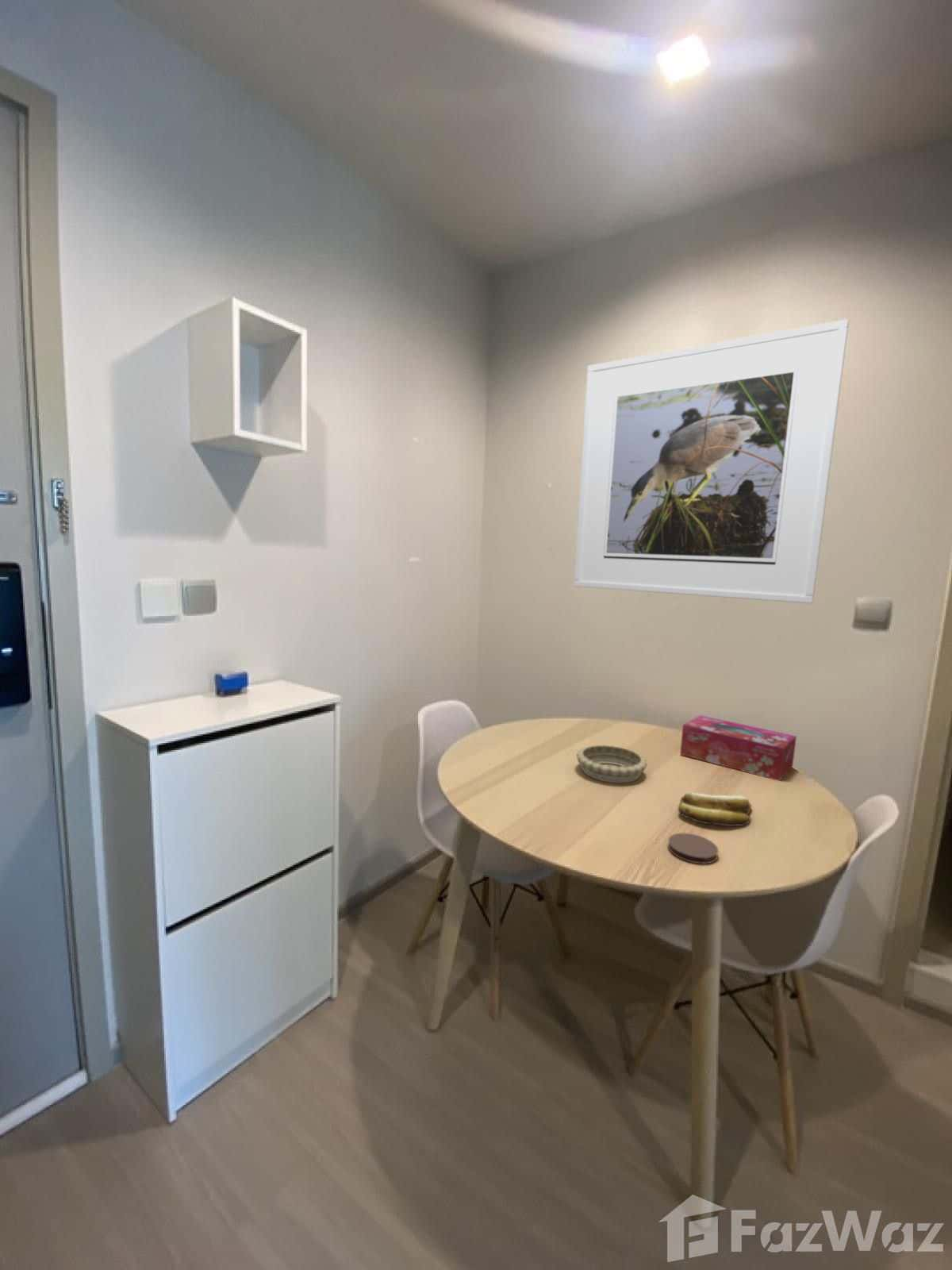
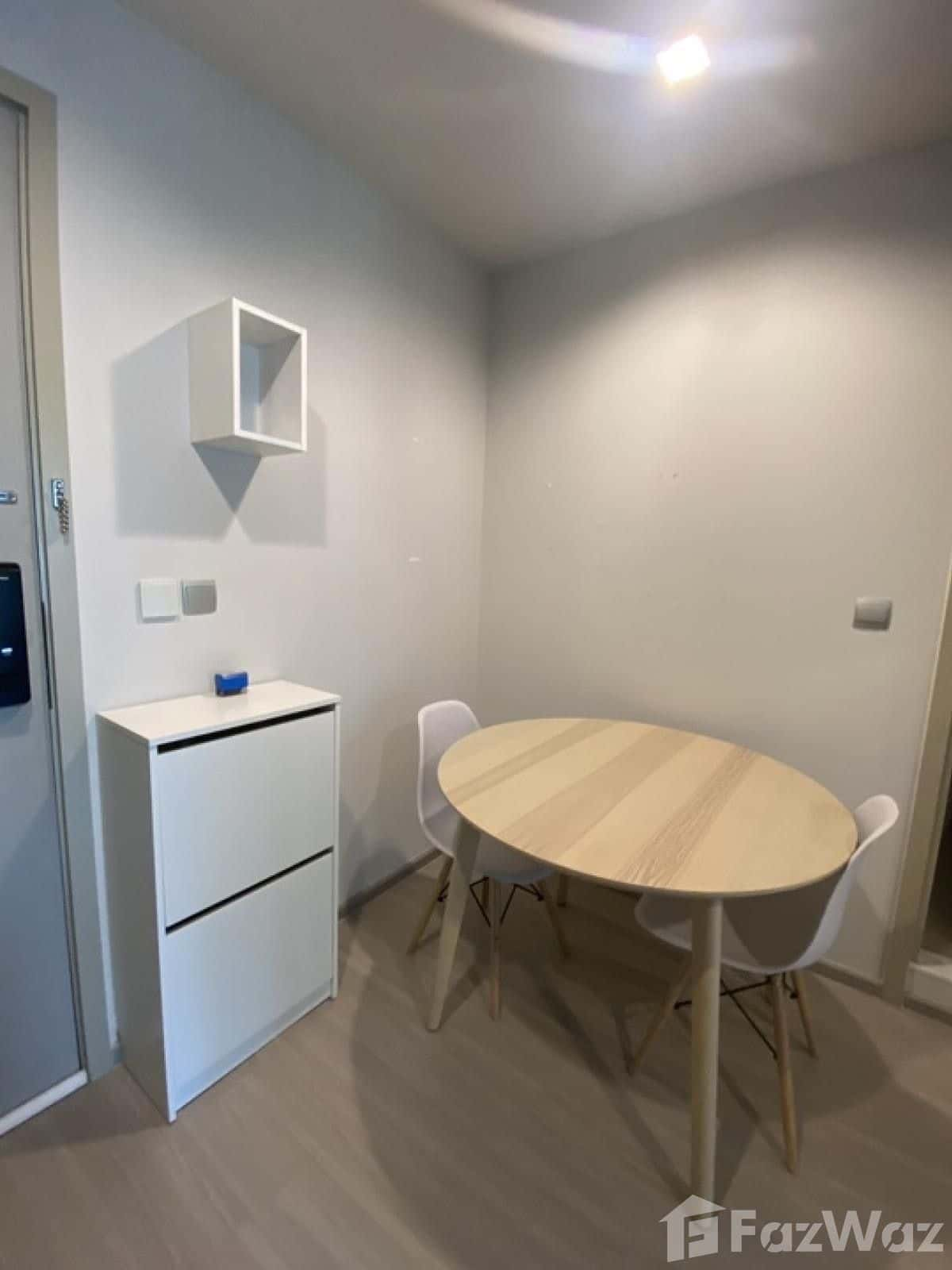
- tissue box [679,714,797,782]
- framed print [573,318,850,604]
- decorative bowl [576,745,648,783]
- coaster [667,833,720,864]
- banana [678,791,752,827]
